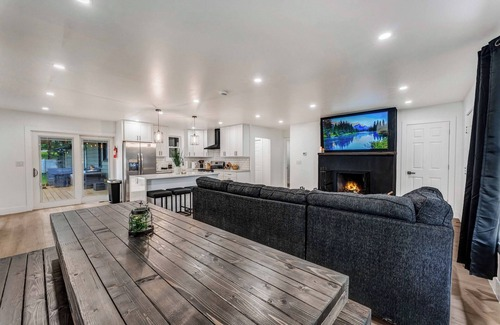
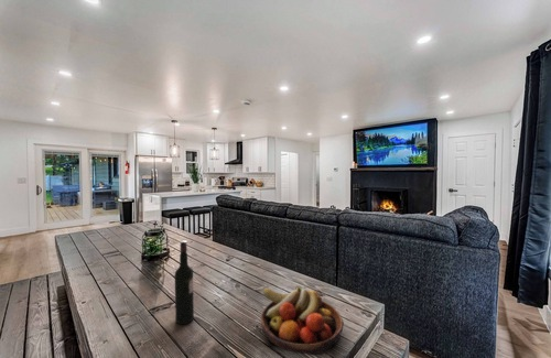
+ fruit bowl [260,284,345,356]
+ wine bottle [174,239,195,325]
